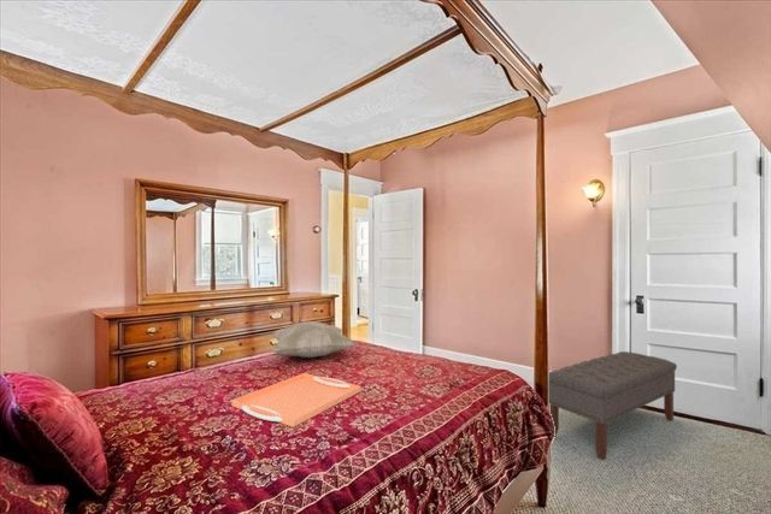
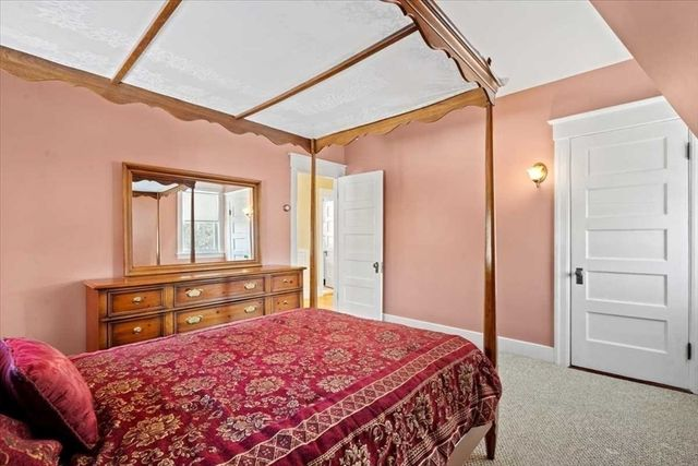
- decorative pillow [271,320,357,359]
- bench [548,350,678,461]
- serving tray [230,372,363,429]
